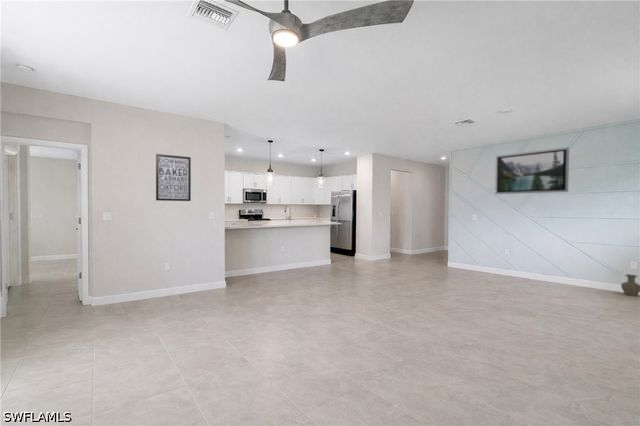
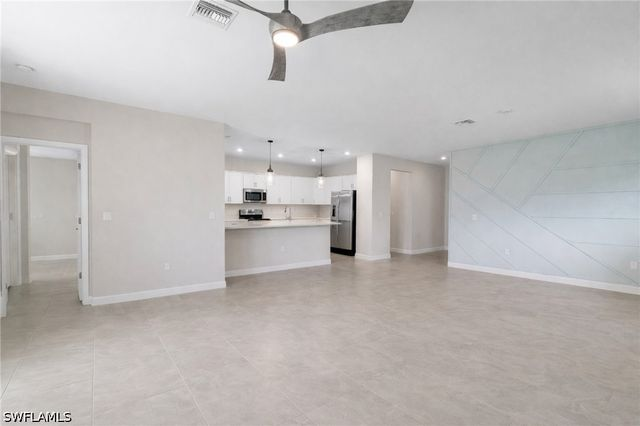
- vase [620,273,640,297]
- television [494,146,570,195]
- wall art [155,153,192,202]
